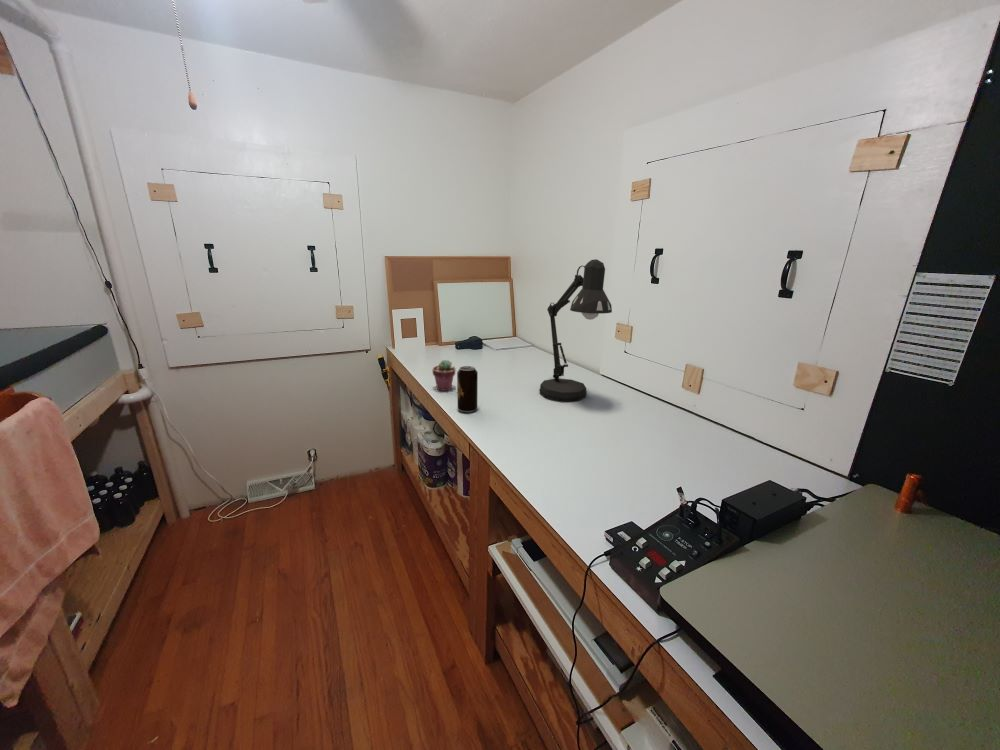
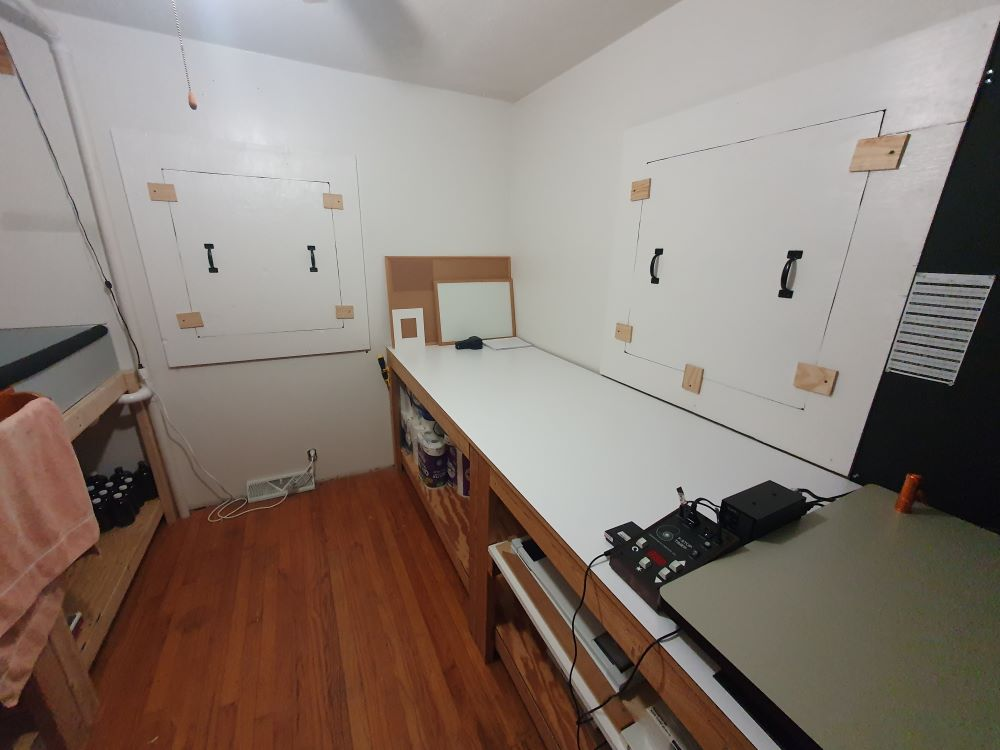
- potted succulent [432,359,457,392]
- desk lamp [538,258,613,402]
- beverage can [456,365,479,414]
